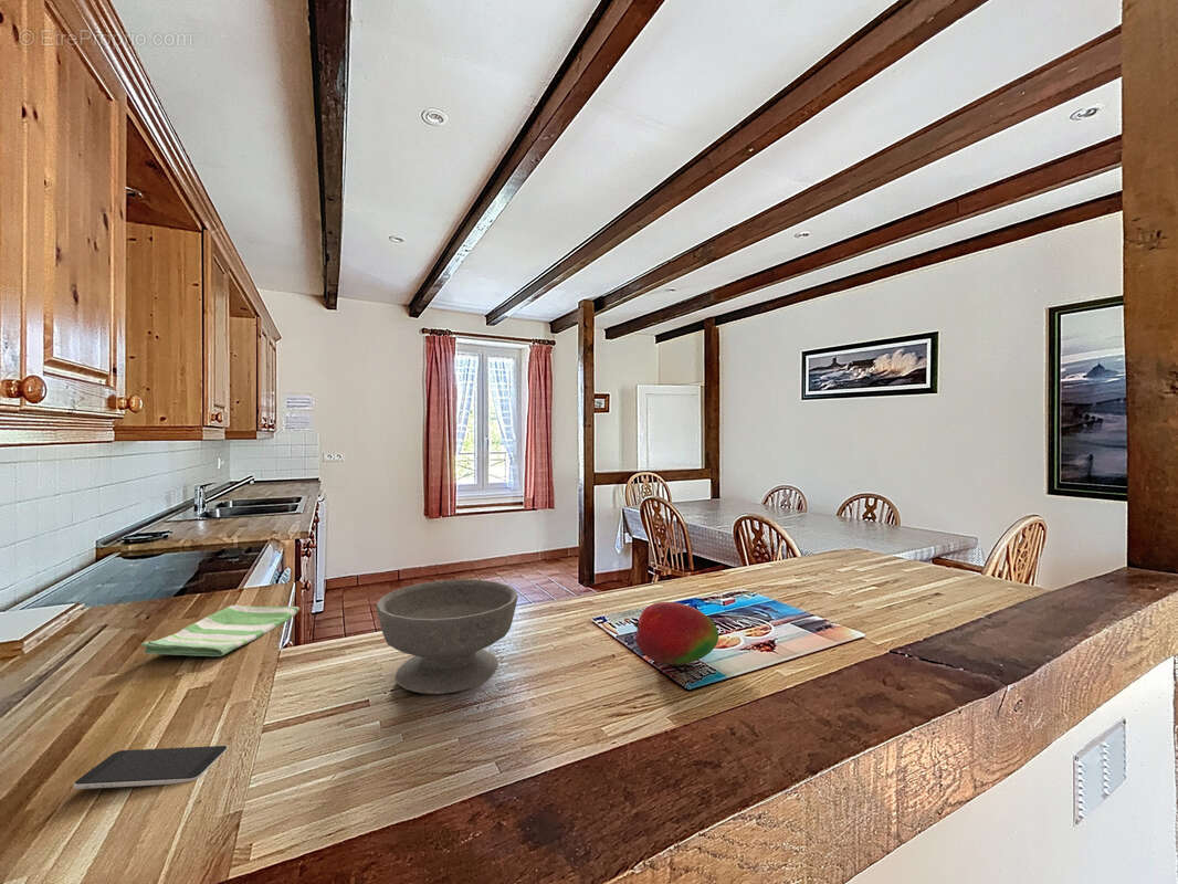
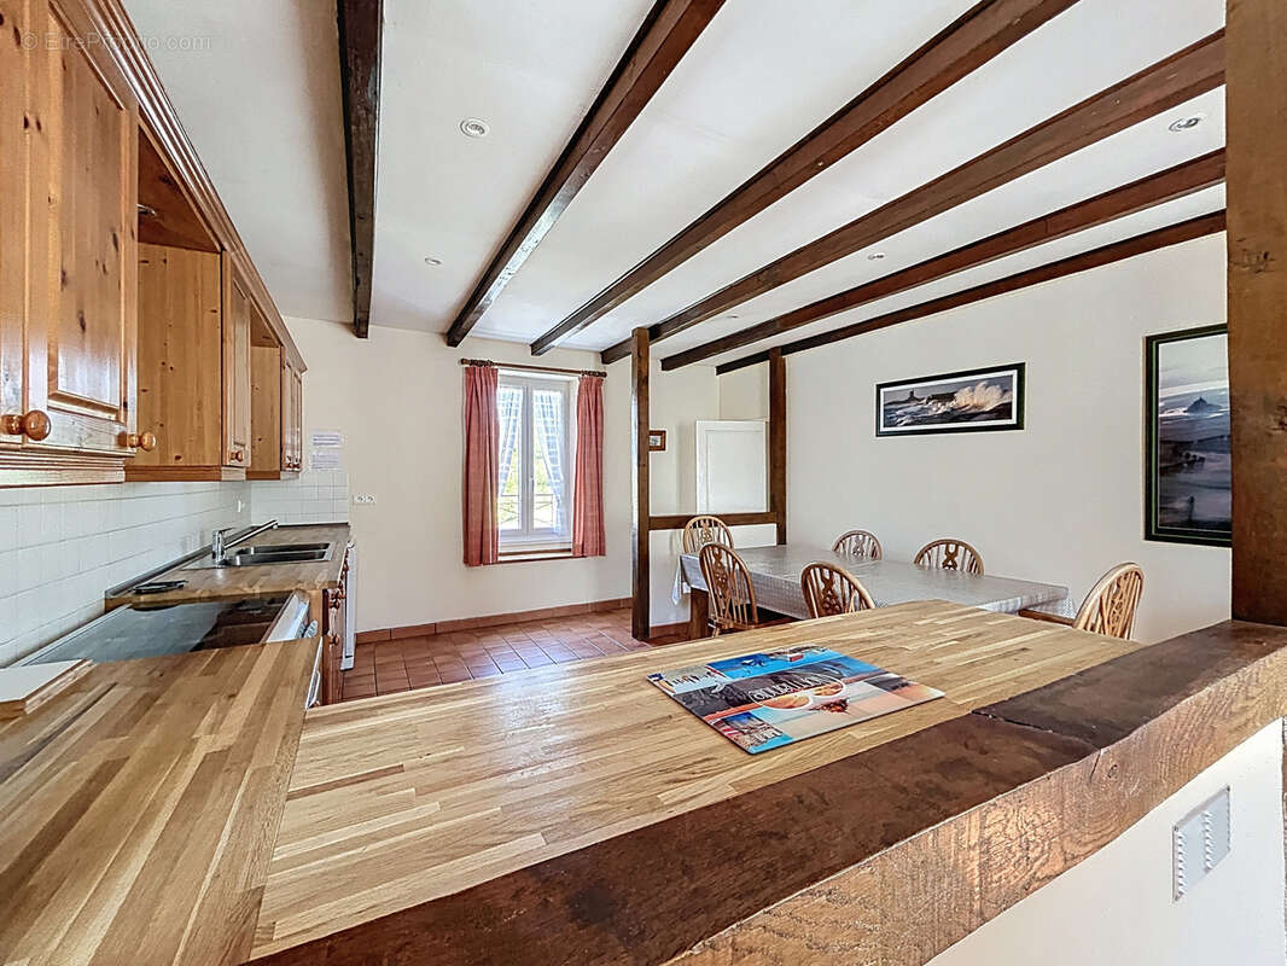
- smartphone [73,745,229,790]
- dish towel [139,604,301,657]
- bowl [375,578,519,695]
- fruit [633,601,719,665]
